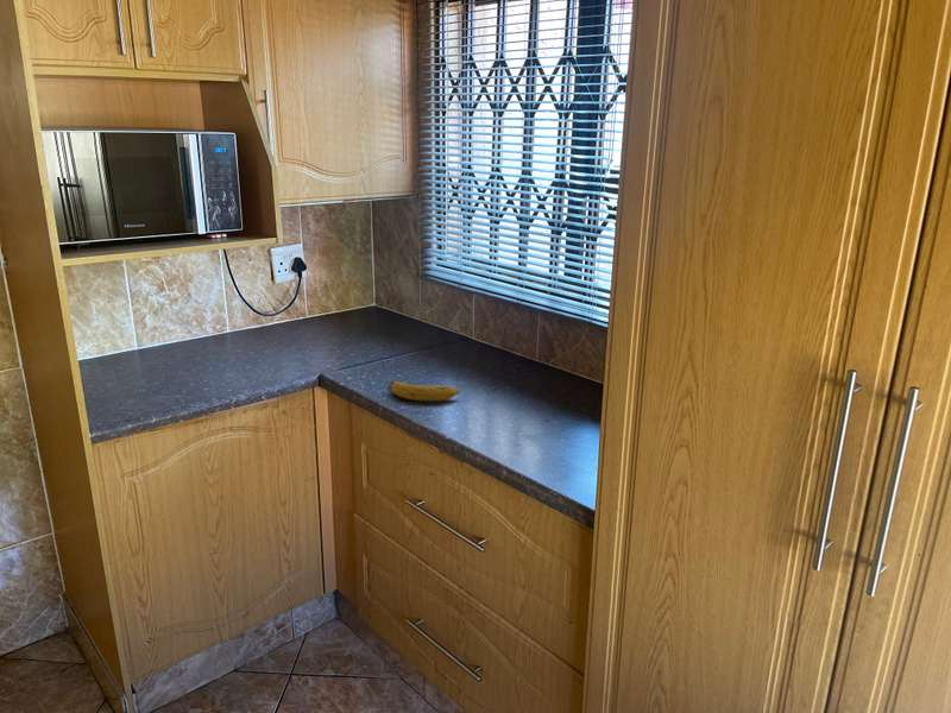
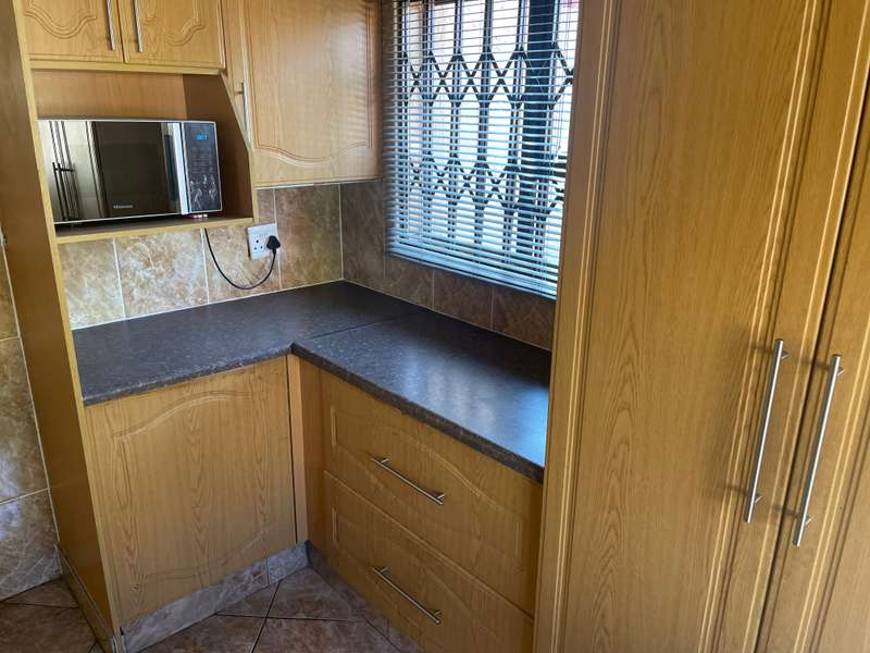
- fruit [386,380,460,402]
